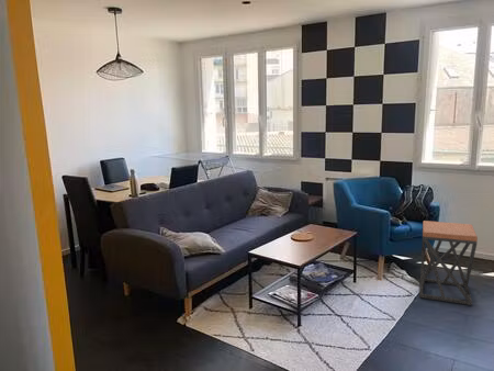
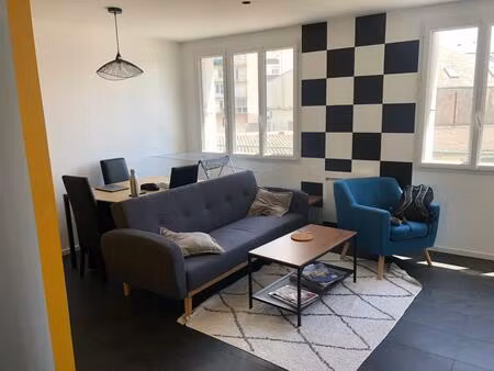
- stool [418,220,479,306]
